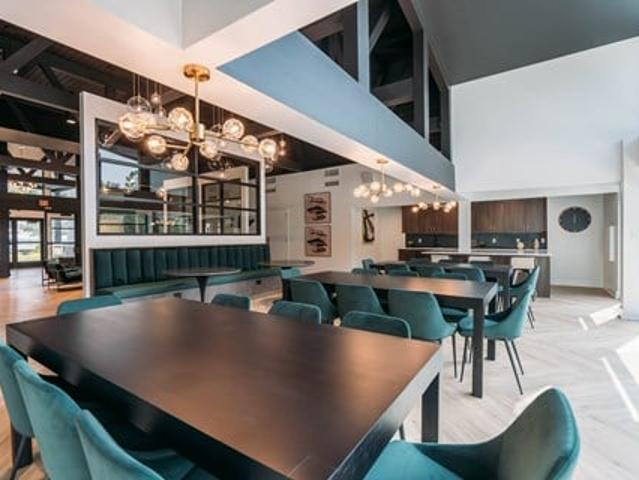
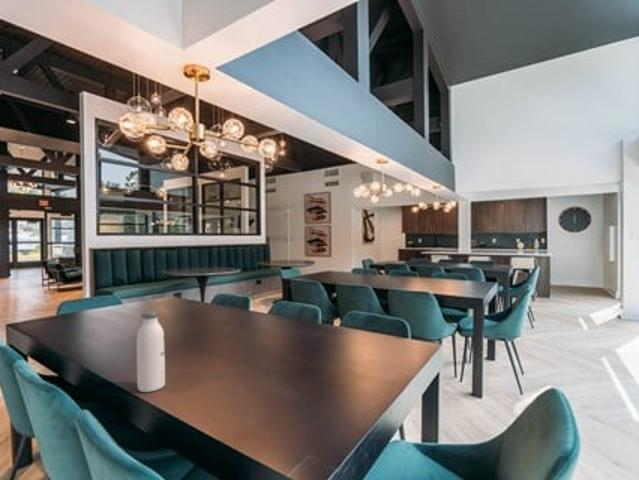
+ water bottle [136,310,166,393]
